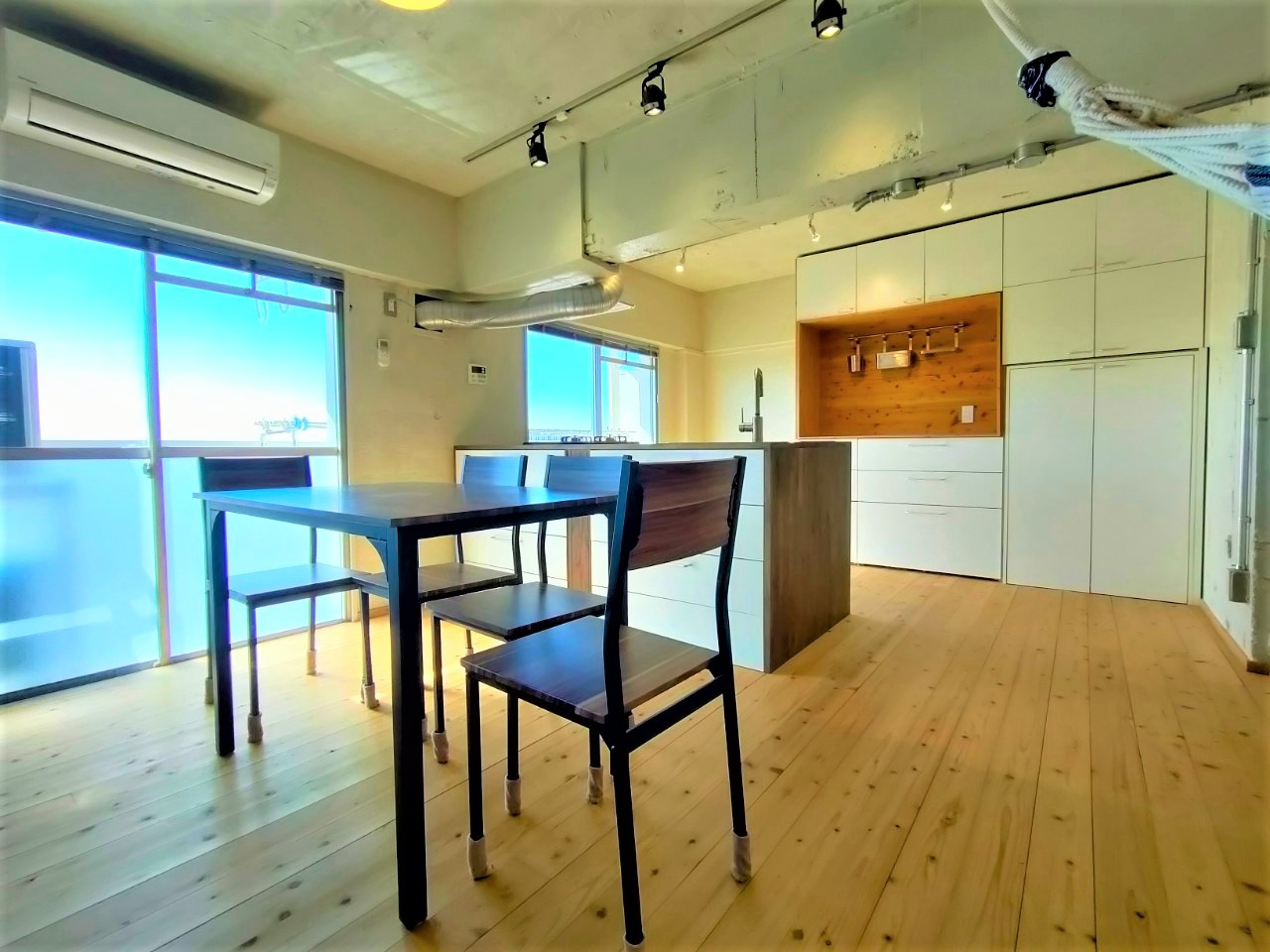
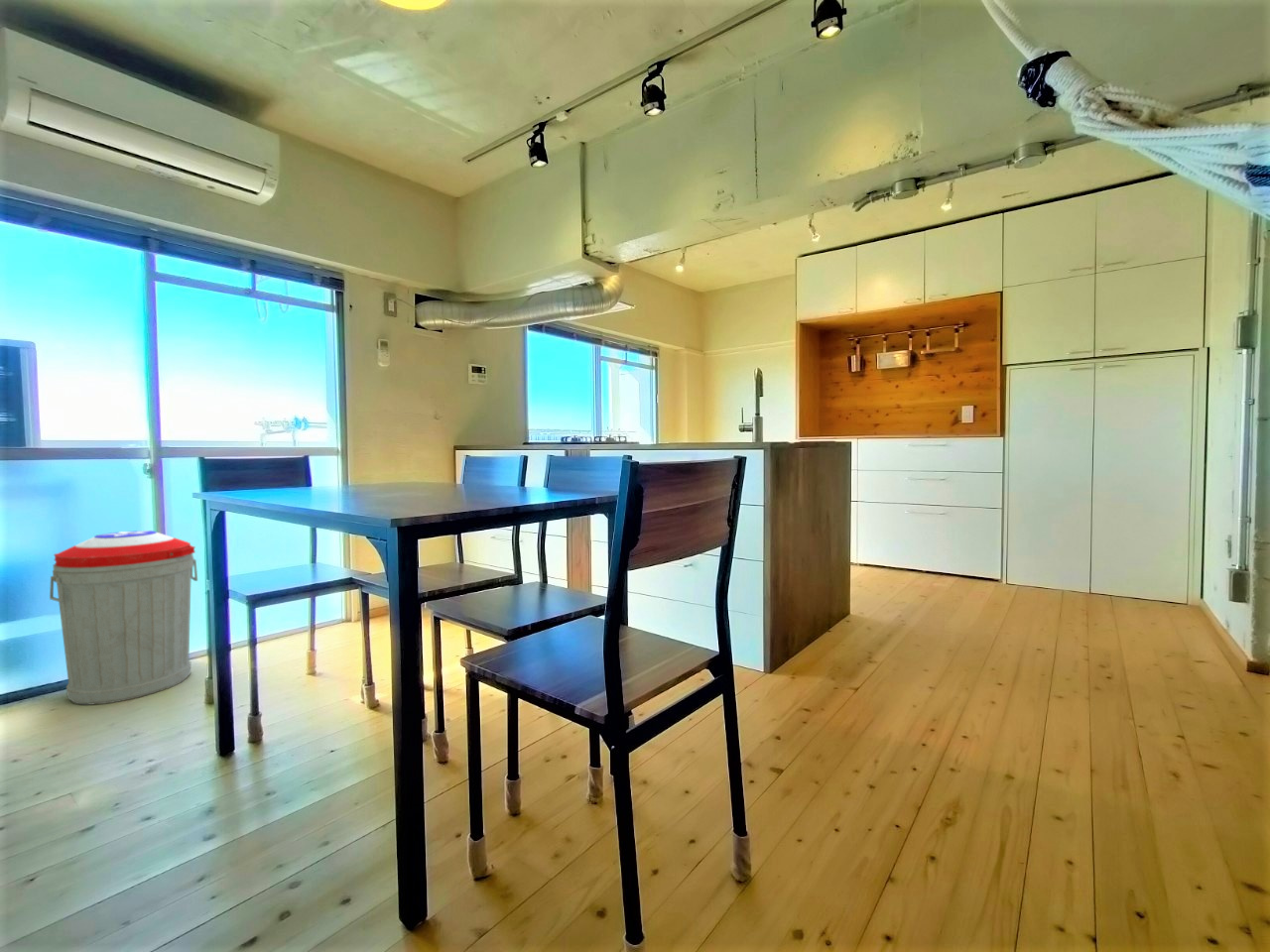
+ trash can [49,530,198,706]
